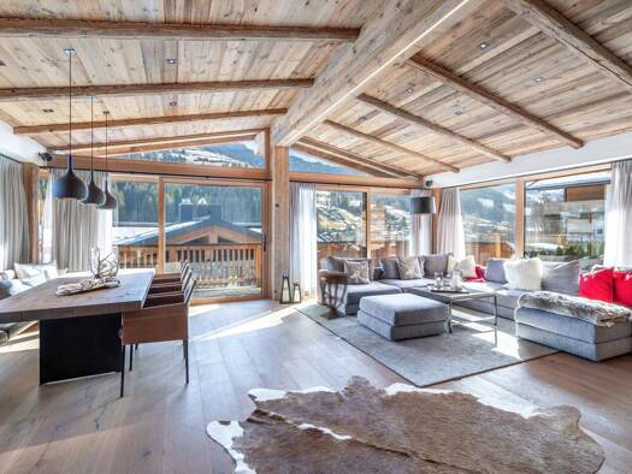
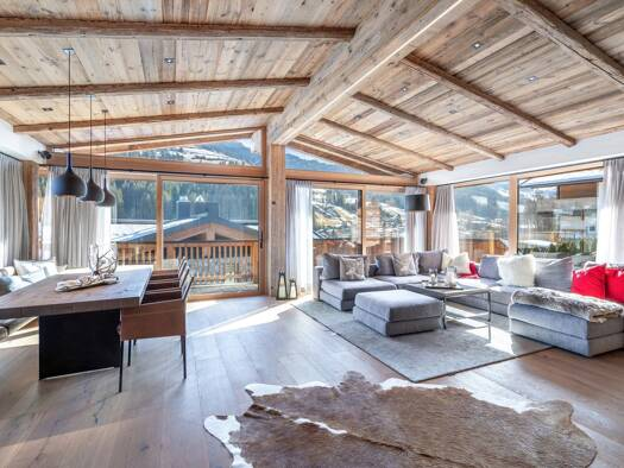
- side table [318,269,350,320]
